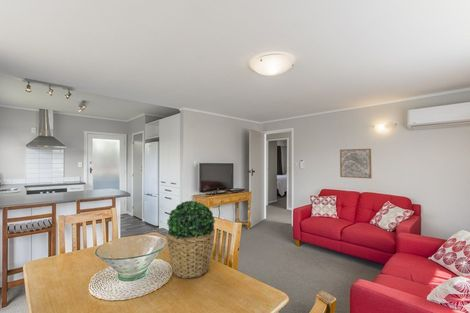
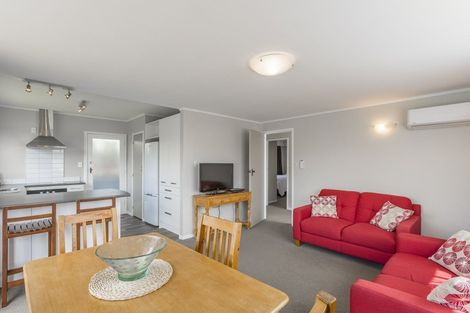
- wall art [339,148,373,179]
- potted plant [166,200,216,279]
